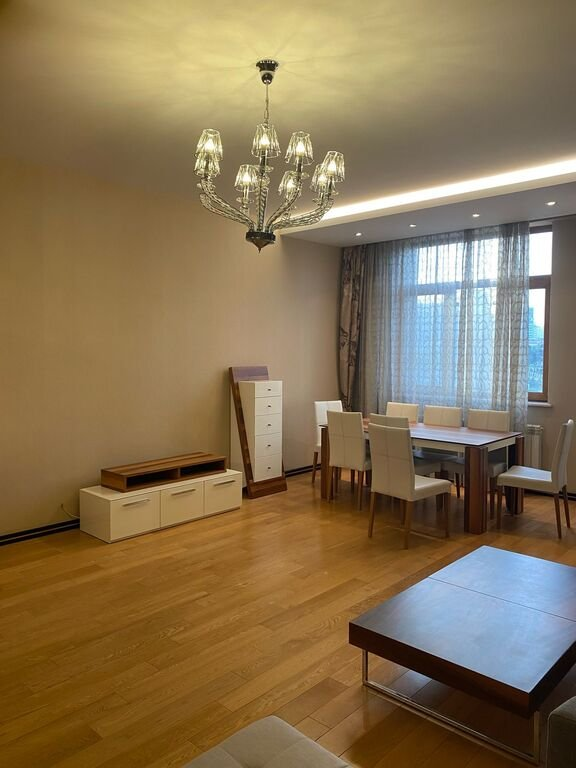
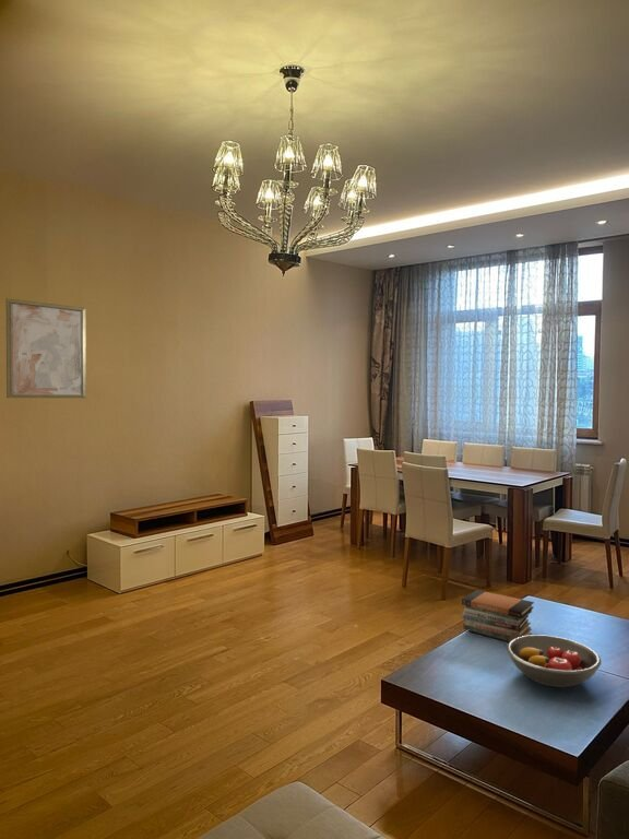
+ wall art [5,297,87,399]
+ book stack [461,589,535,642]
+ fruit bowl [506,634,603,688]
